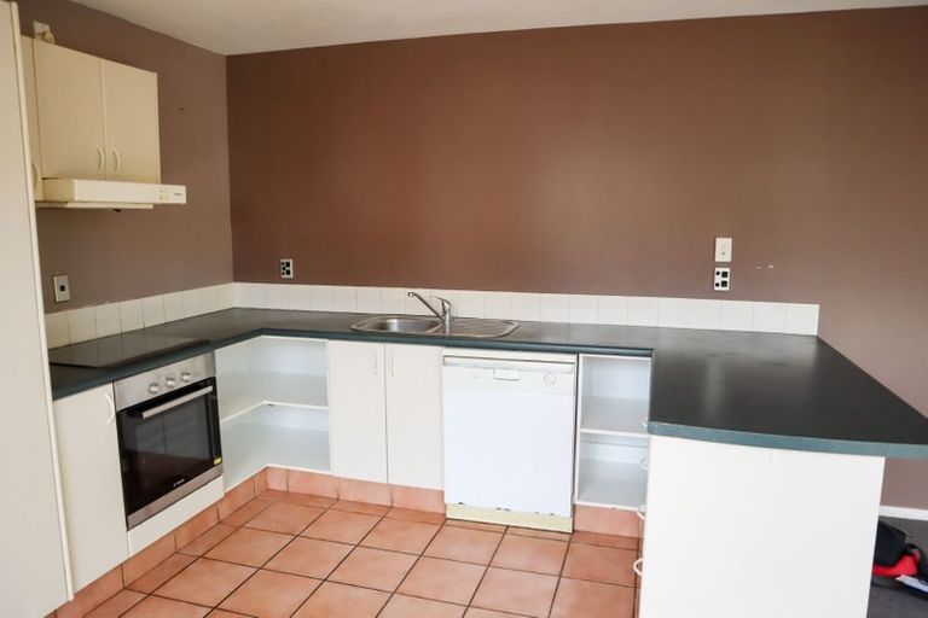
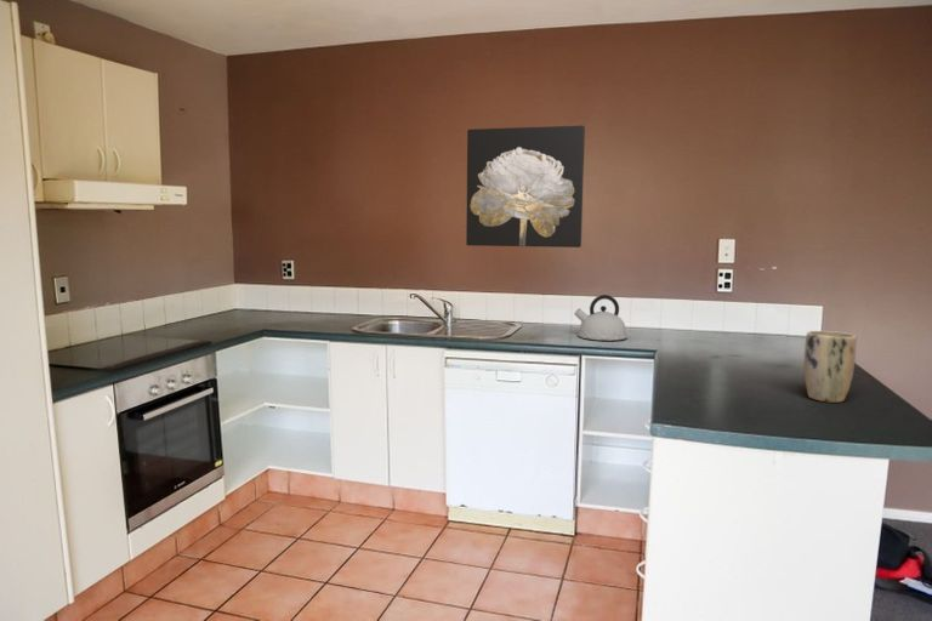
+ kettle [573,294,629,342]
+ wall art [465,125,586,249]
+ plant pot [803,330,857,404]
